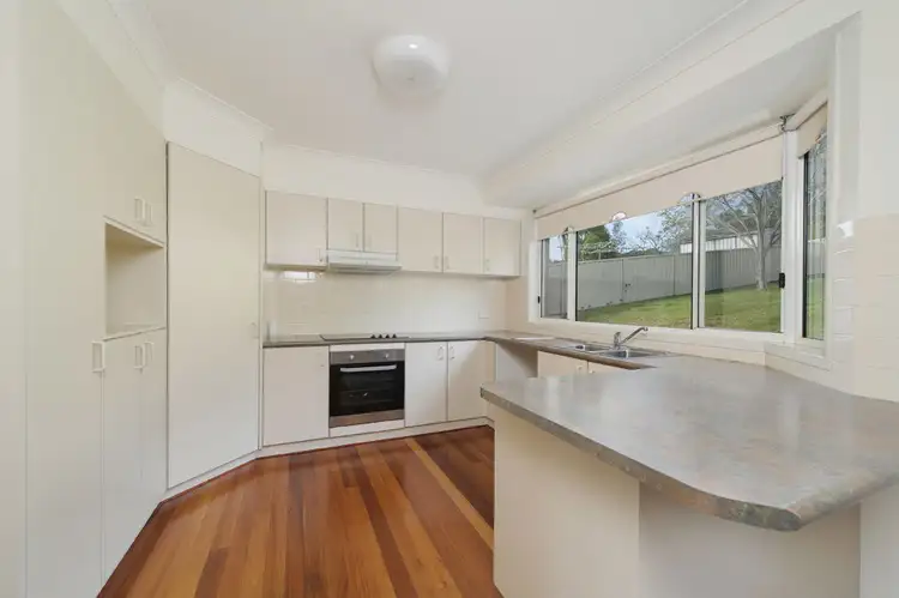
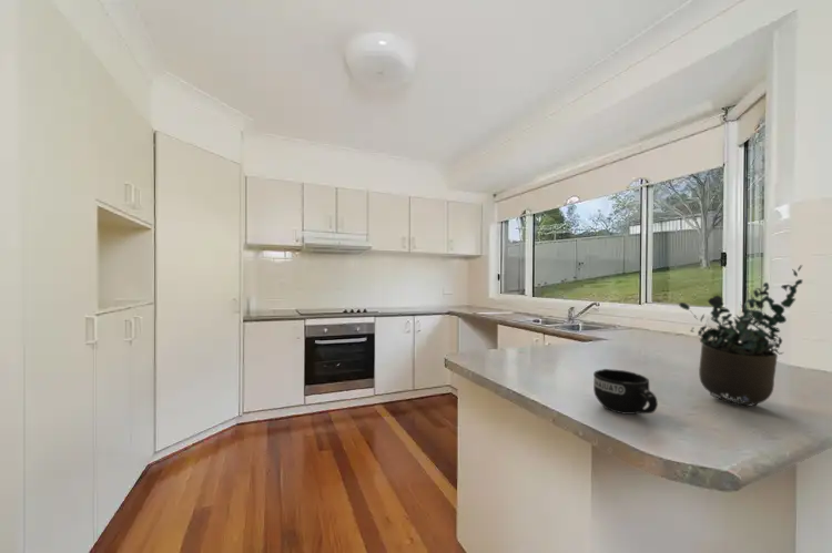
+ mug [592,368,659,416]
+ potted plant [678,264,803,408]
